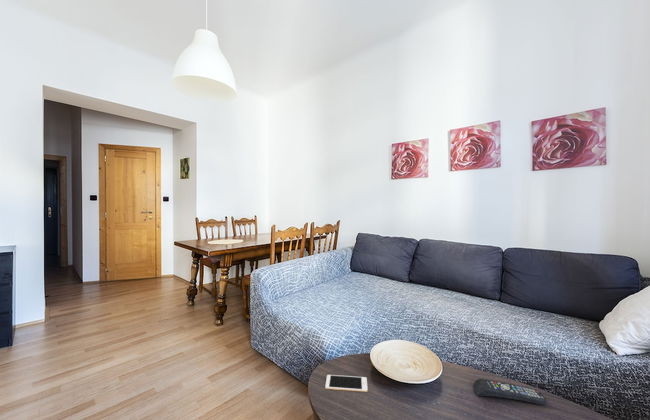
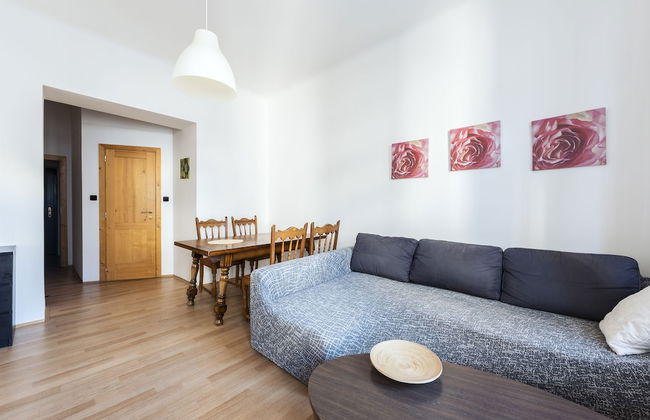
- cell phone [324,374,369,393]
- remote control [472,378,549,406]
